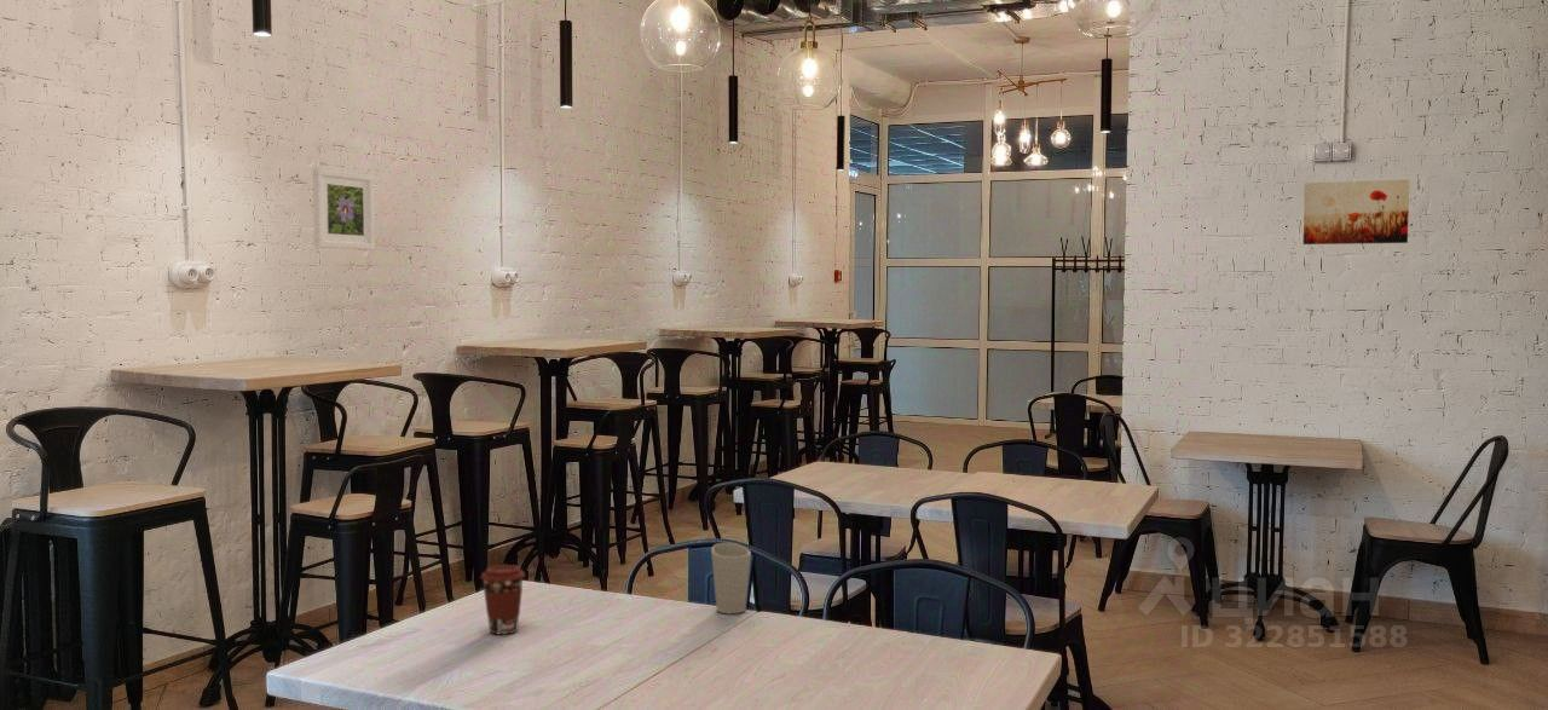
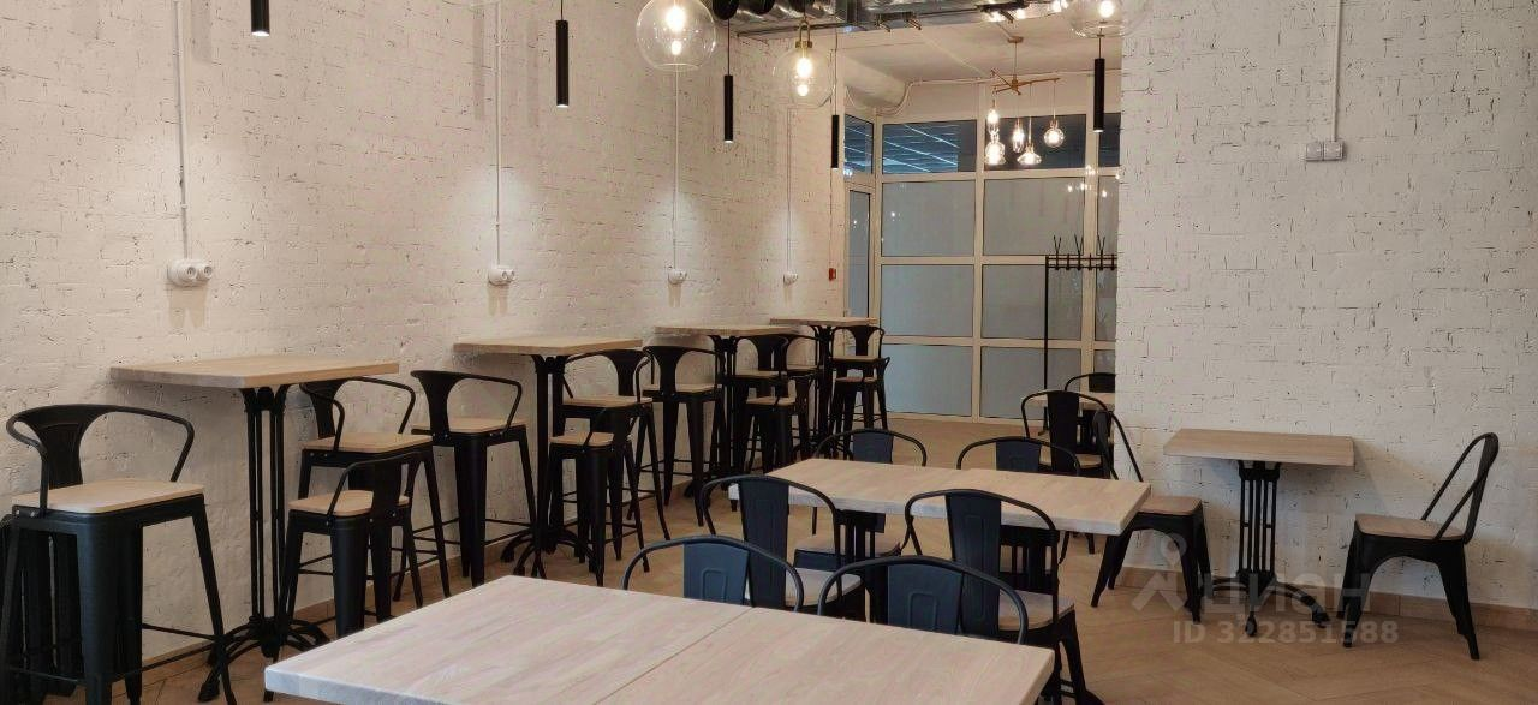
- coffee cup [479,564,526,635]
- cup [710,542,752,614]
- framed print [312,167,376,250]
- wall art [1302,179,1410,246]
